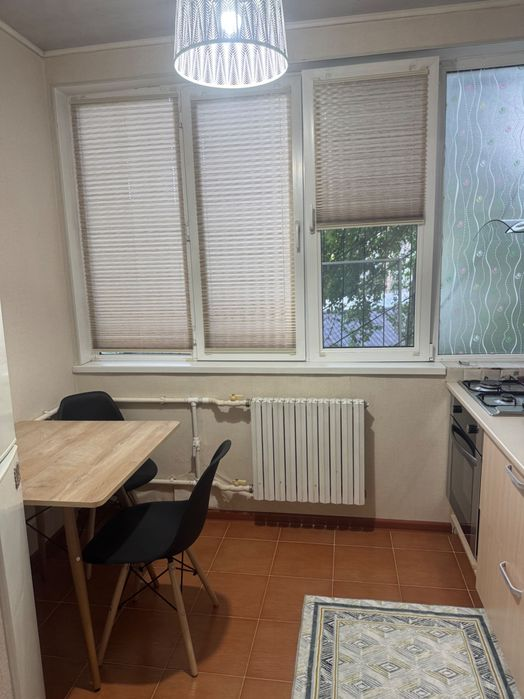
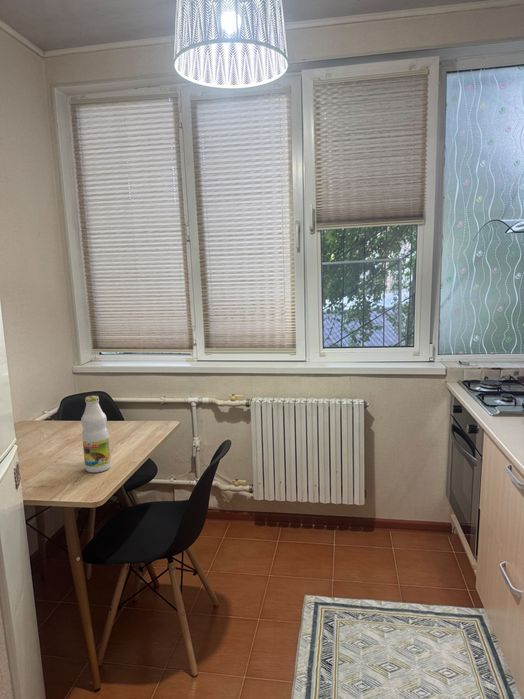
+ bottle [80,395,112,473]
